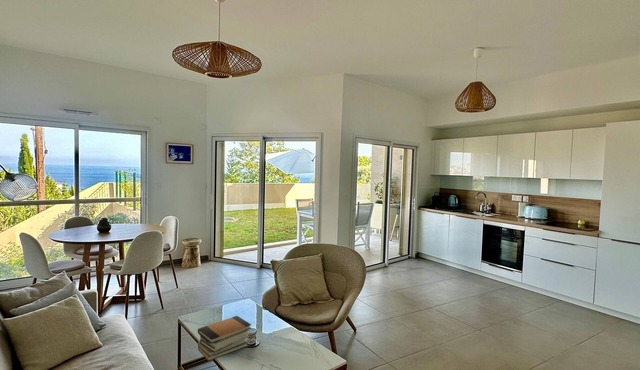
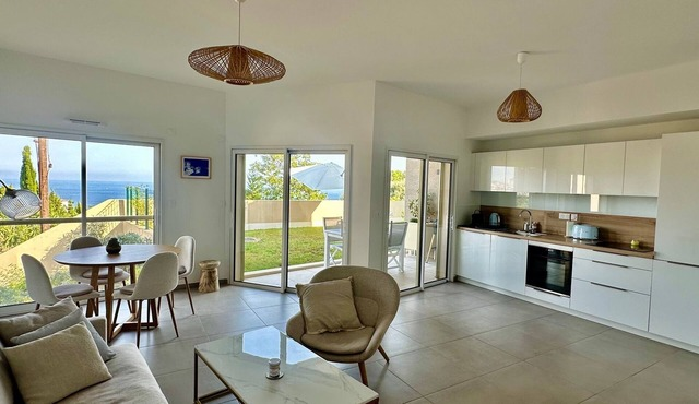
- book stack [197,315,252,362]
